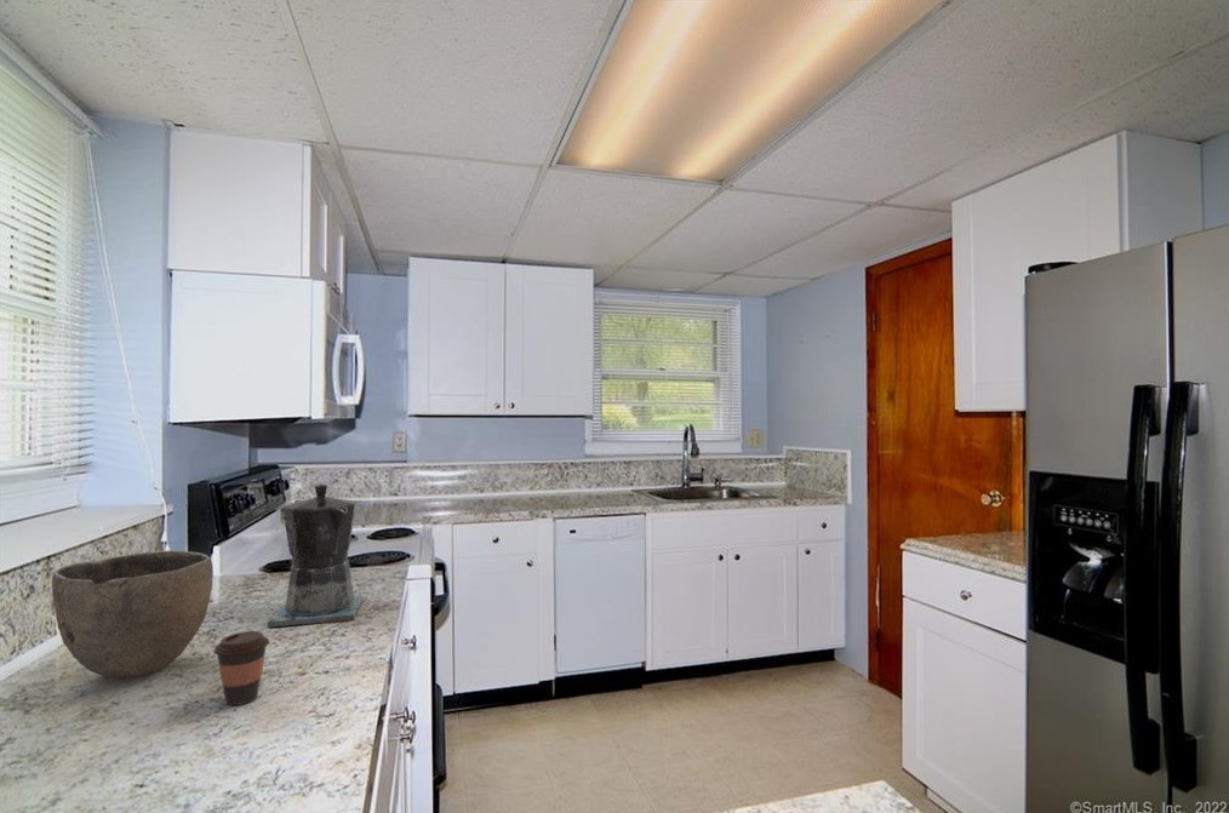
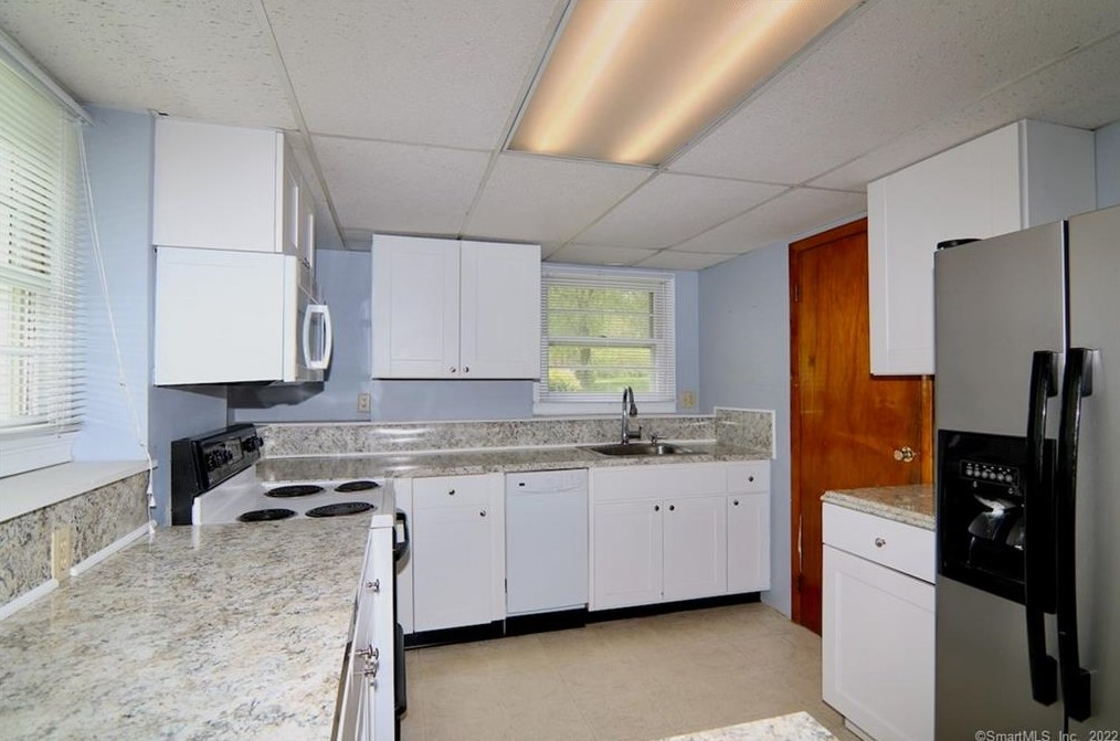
- coffee maker [265,483,364,629]
- bowl [51,549,215,680]
- coffee cup [212,630,270,706]
